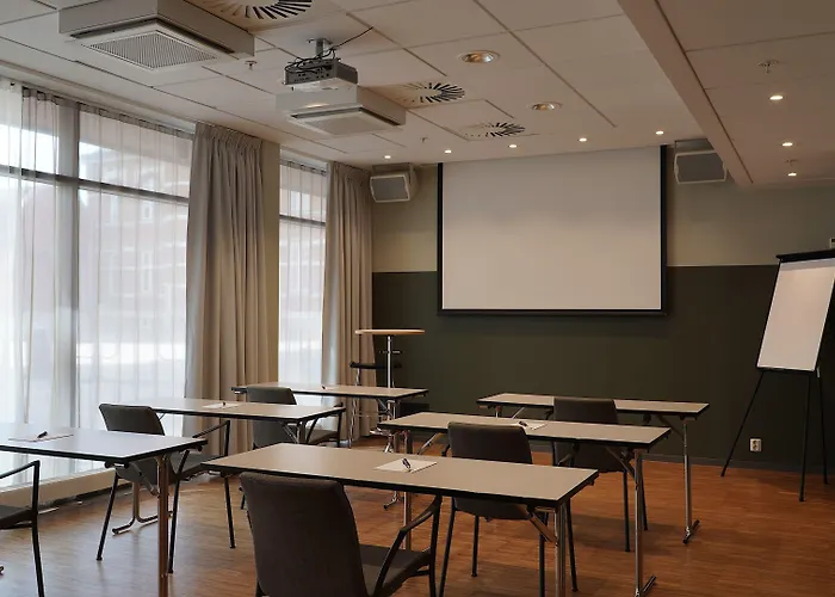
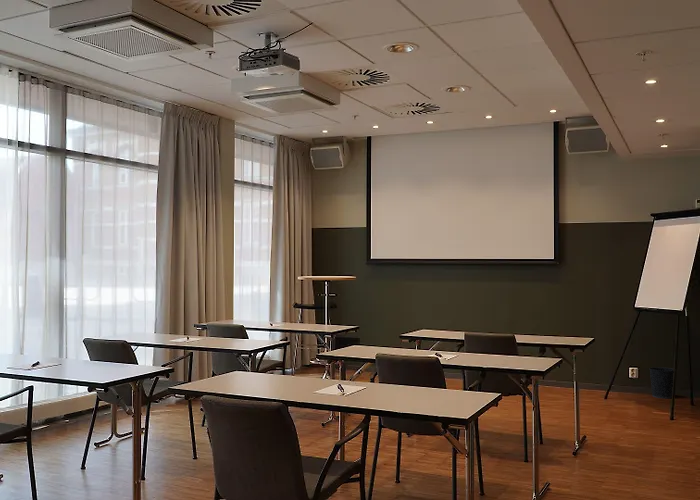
+ wastebasket [648,366,675,399]
